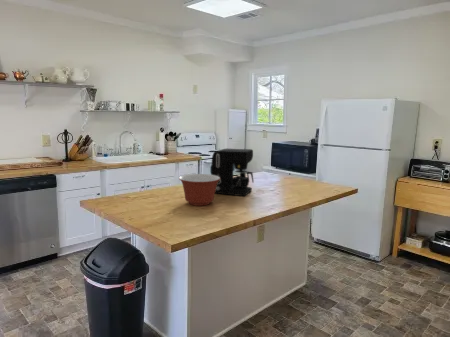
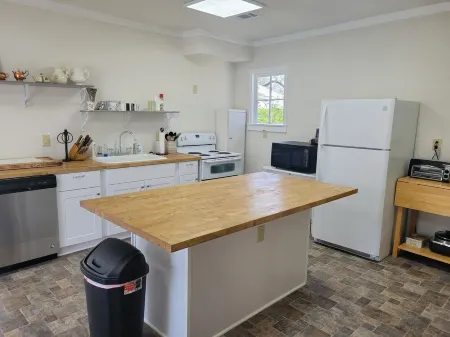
- mixing bowl [178,173,220,207]
- coffee maker [210,148,255,197]
